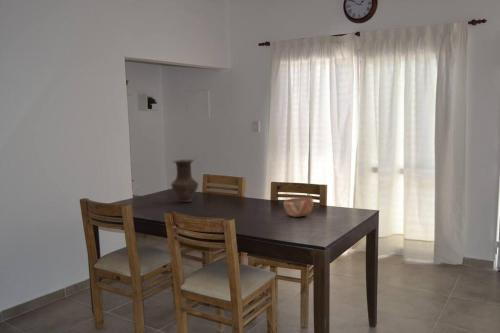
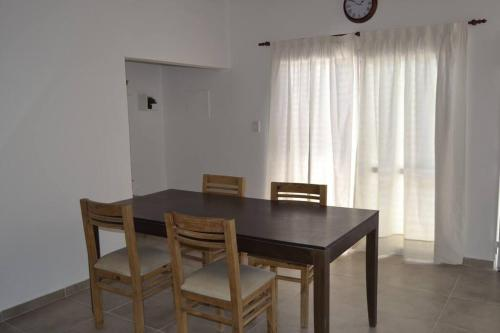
- vase [170,158,199,203]
- bowl [283,196,314,218]
